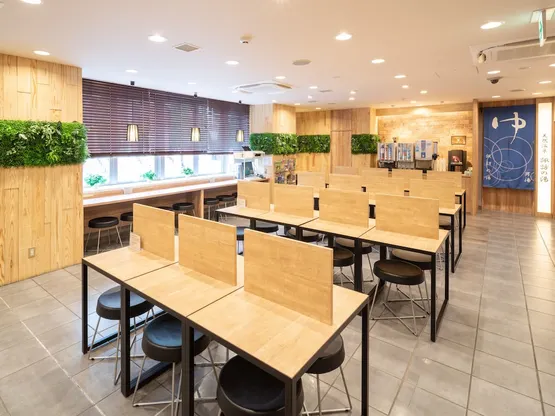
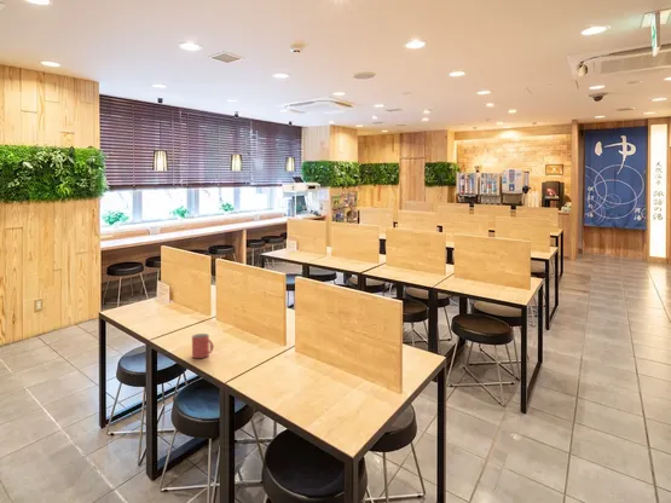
+ mug [191,333,215,359]
